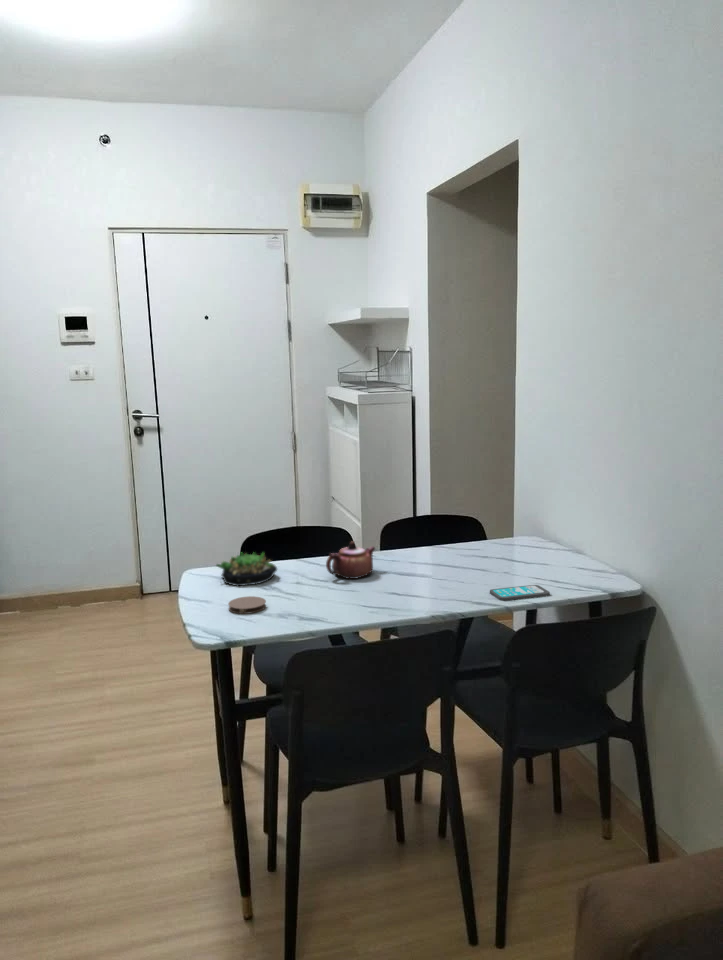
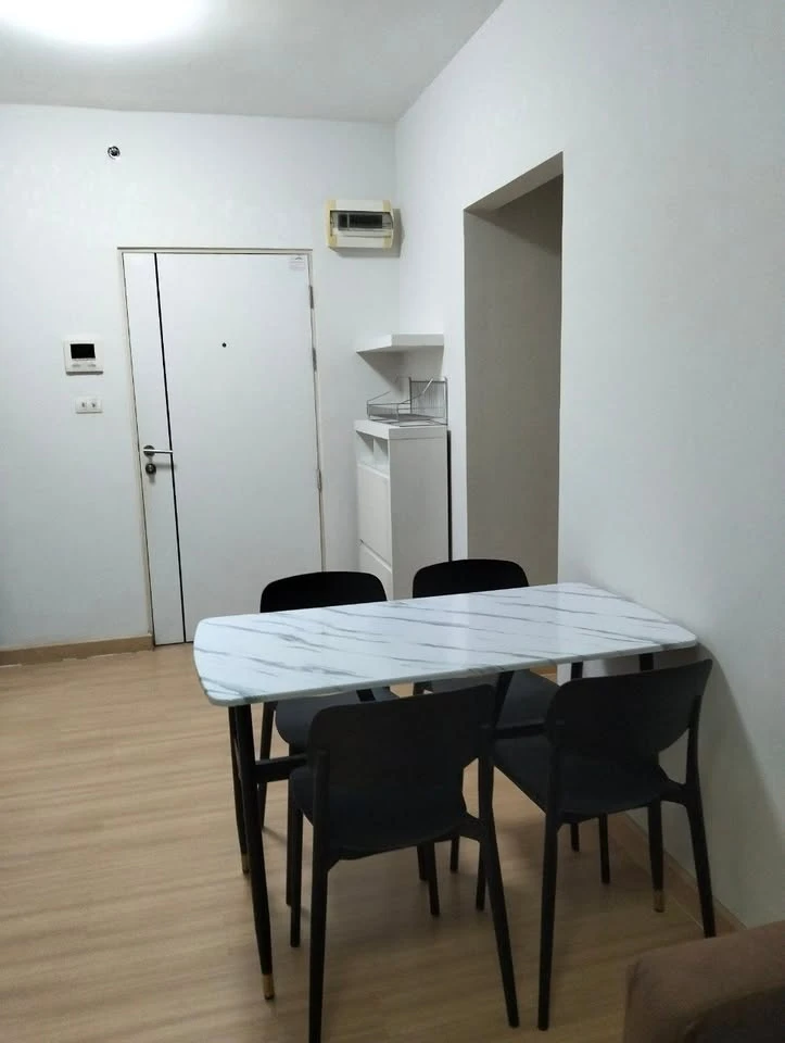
- succulent plant [215,551,278,587]
- smartphone [489,584,551,602]
- teapot [325,540,376,580]
- coaster [227,595,267,615]
